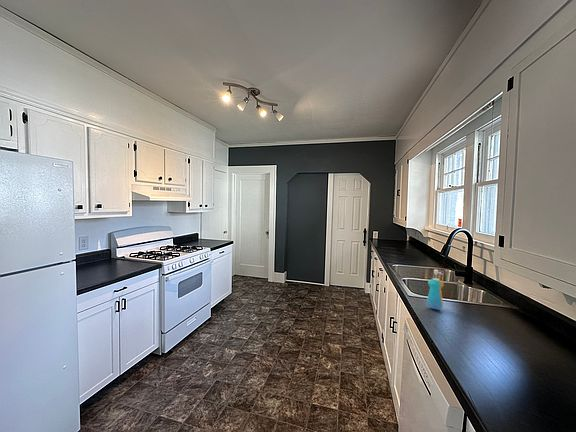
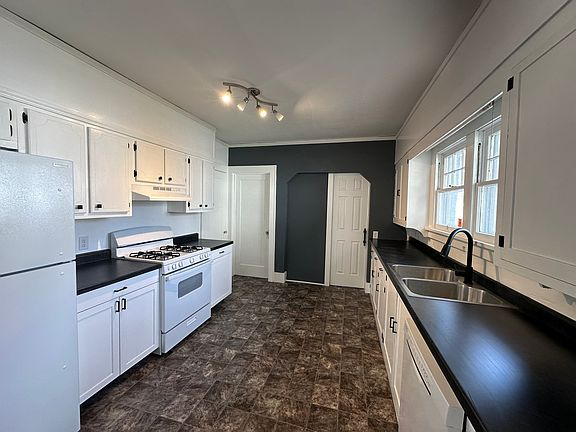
- soap dispenser [425,269,445,311]
